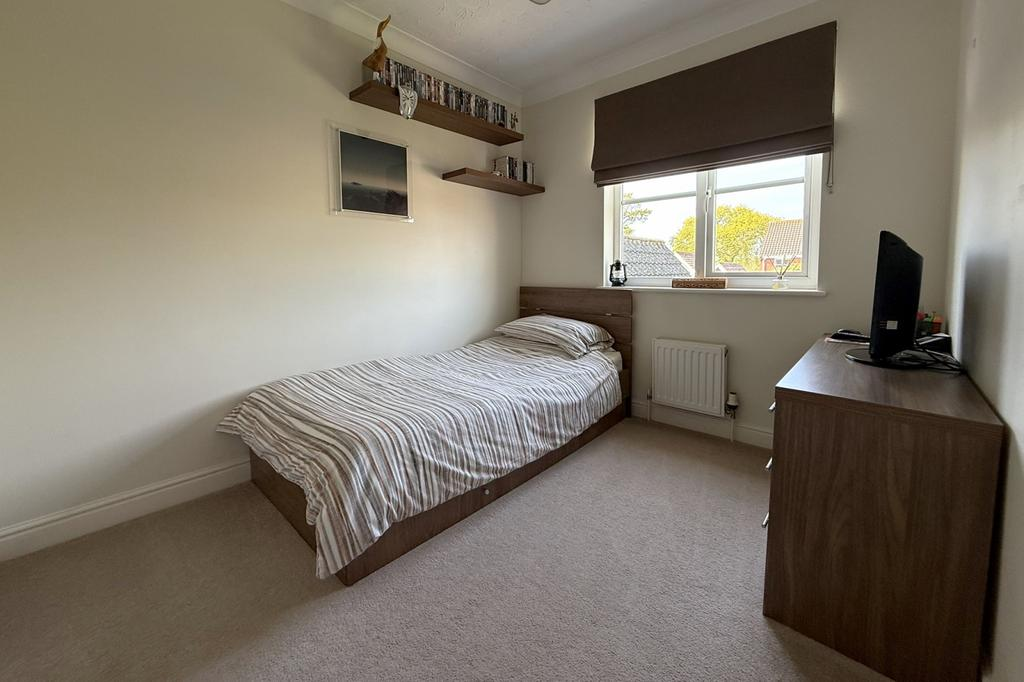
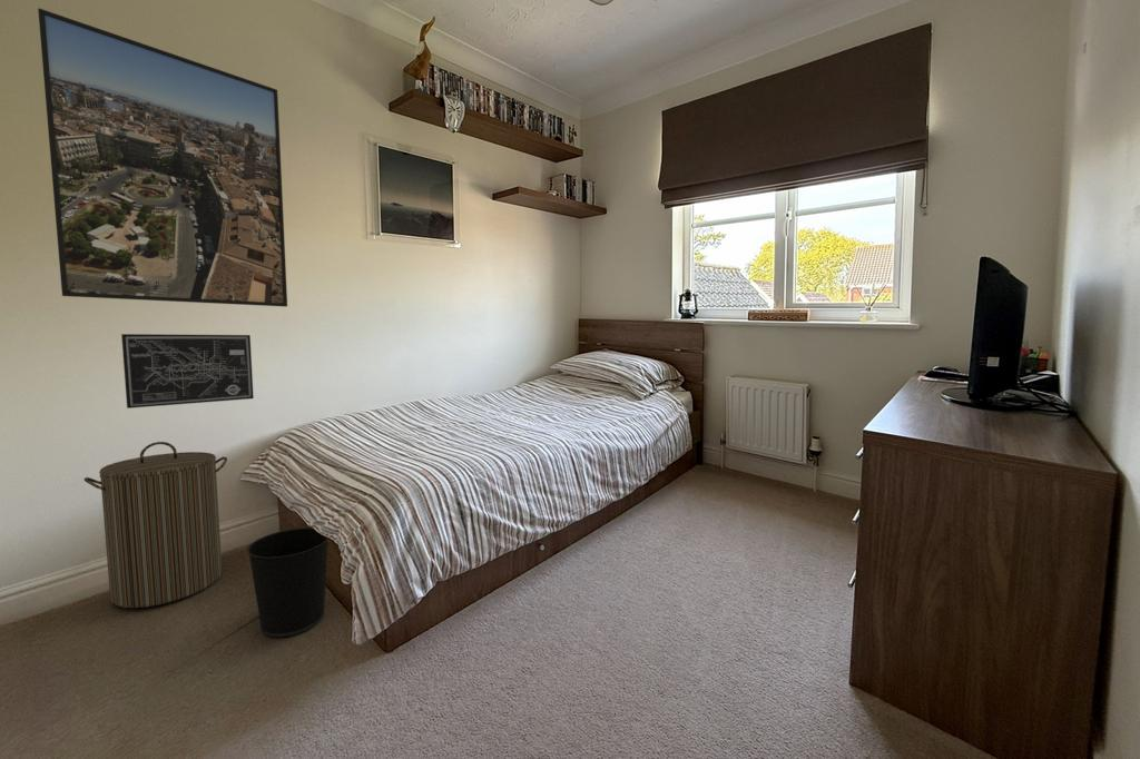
+ laundry hamper [83,441,228,609]
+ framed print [37,8,288,308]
+ wastebasket [246,526,330,638]
+ wall art [120,333,254,410]
